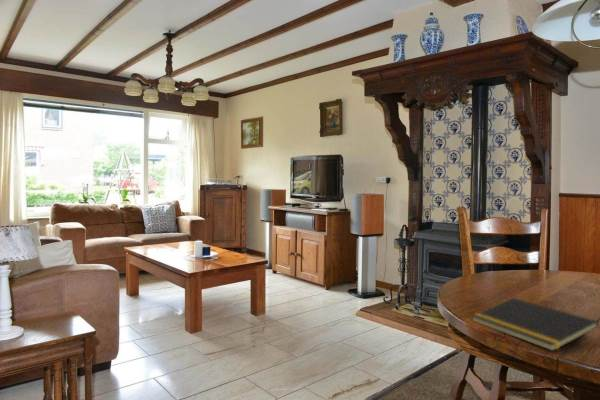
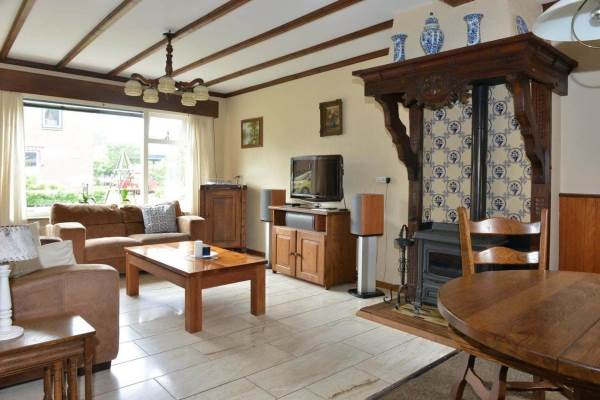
- notepad [470,297,600,352]
